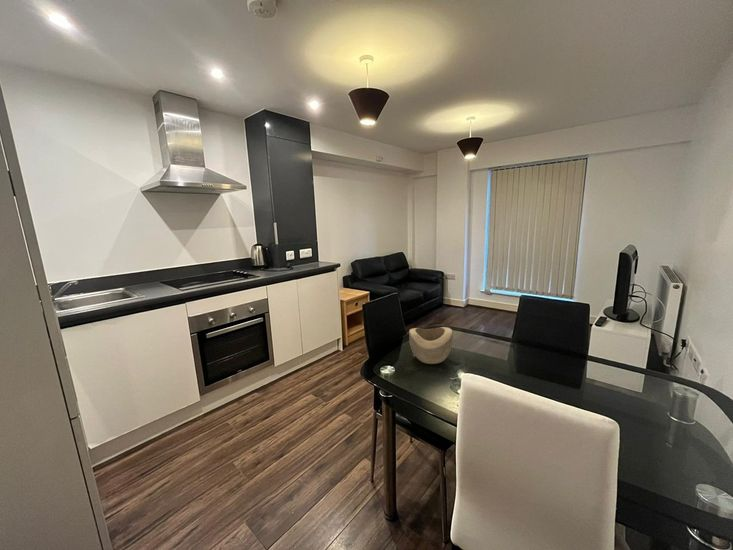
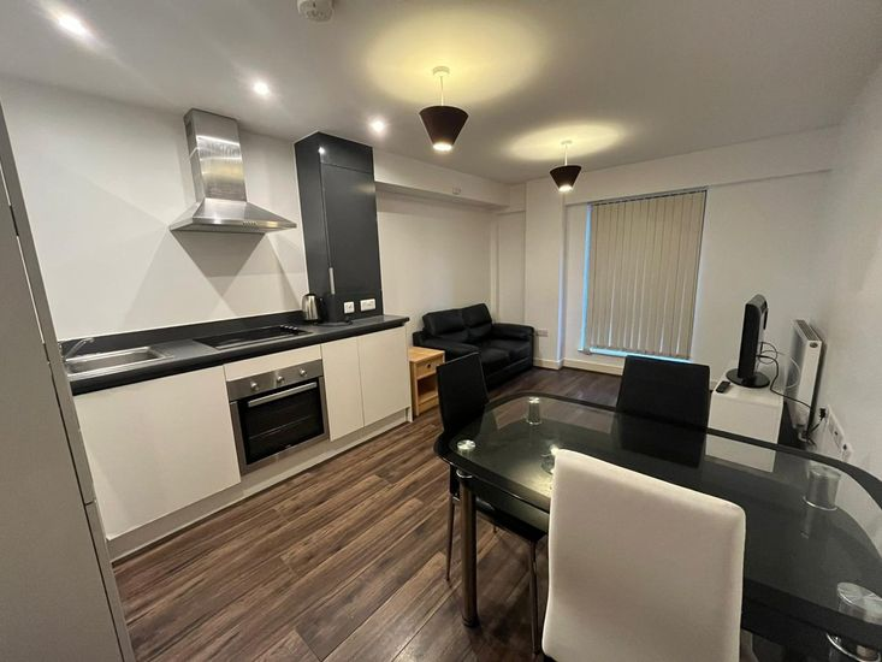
- decorative bowl [408,326,454,365]
